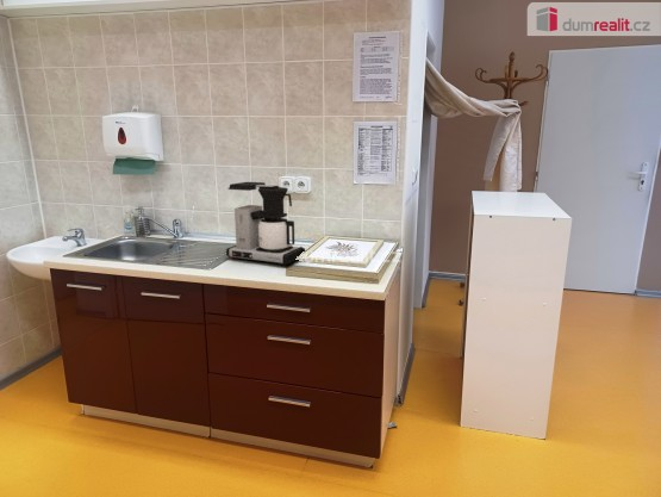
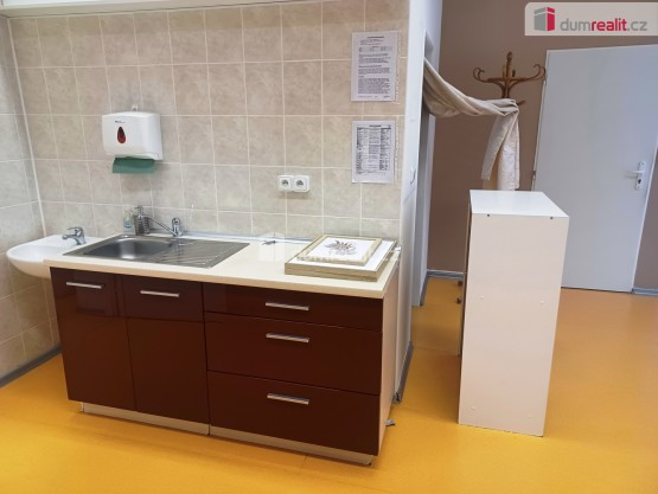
- coffee maker [225,181,306,267]
